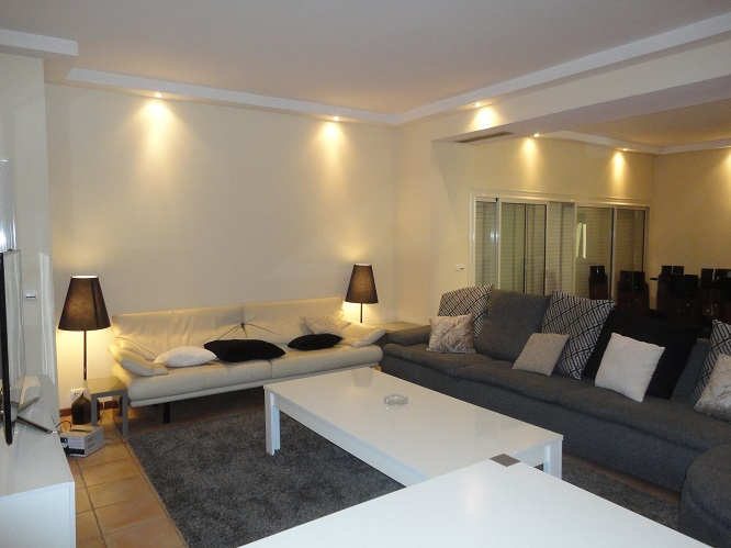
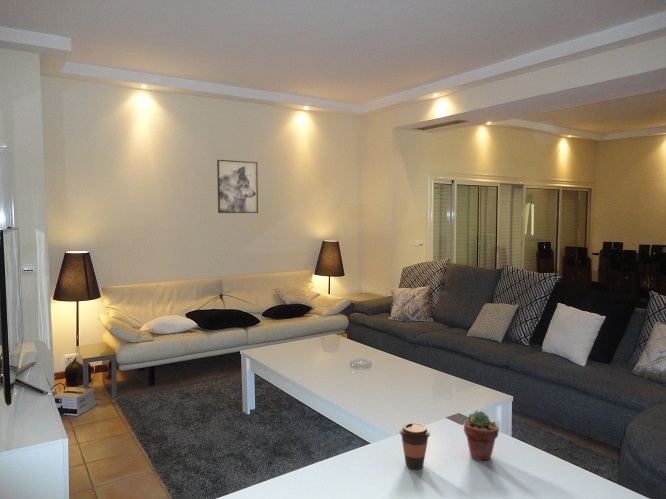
+ potted succulent [463,410,500,461]
+ coffee cup [399,422,431,470]
+ wall art [216,159,259,214]
